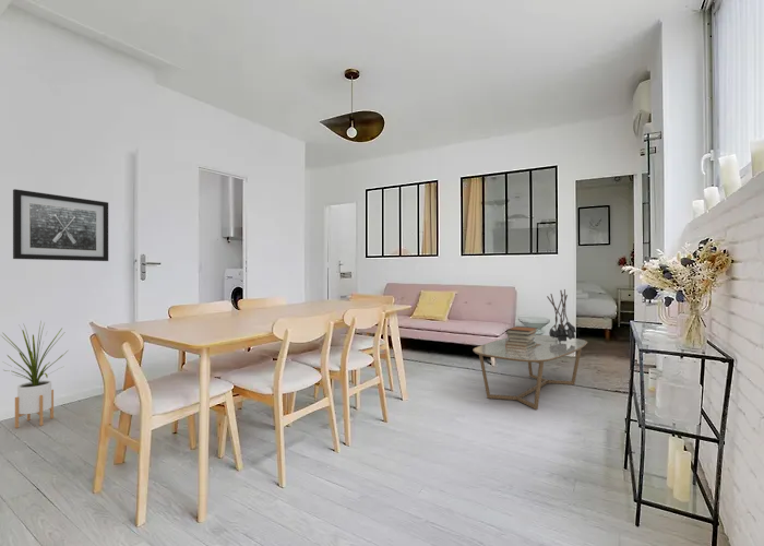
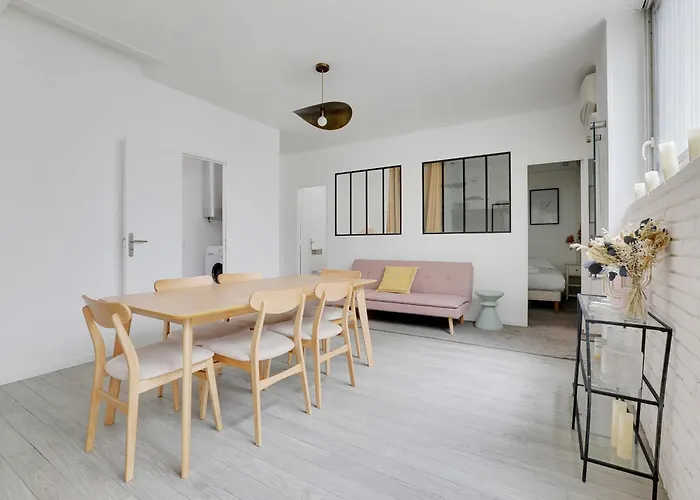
- wall art [12,188,109,262]
- dried flowers [546,288,577,342]
- book stack [504,325,539,349]
- house plant [1,320,69,429]
- coffee table [471,334,588,411]
